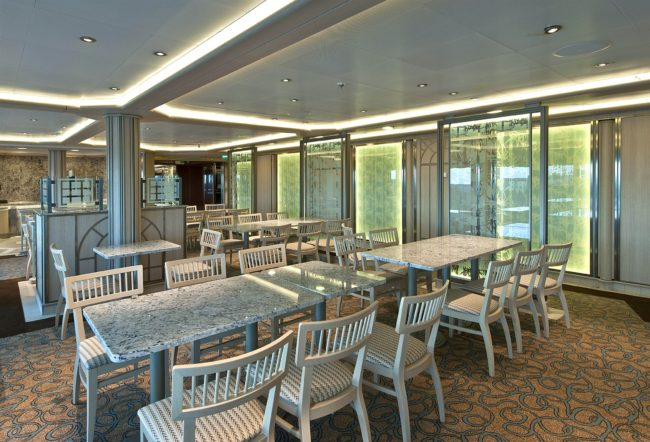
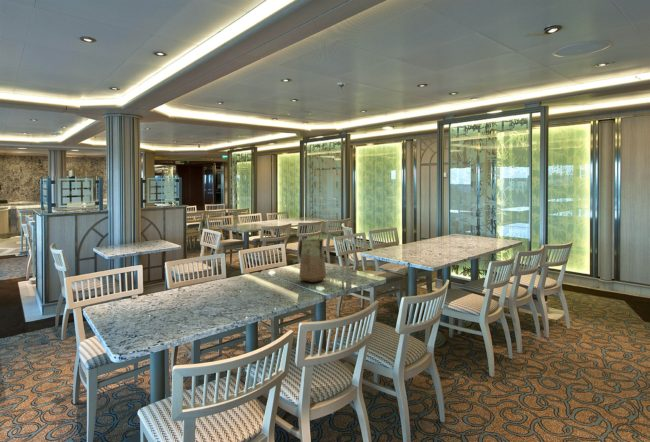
+ vase [298,237,327,283]
